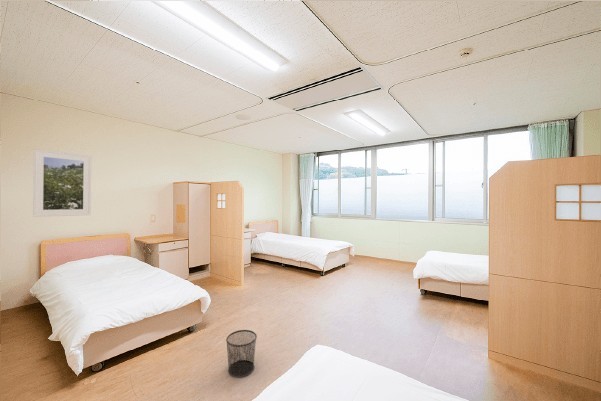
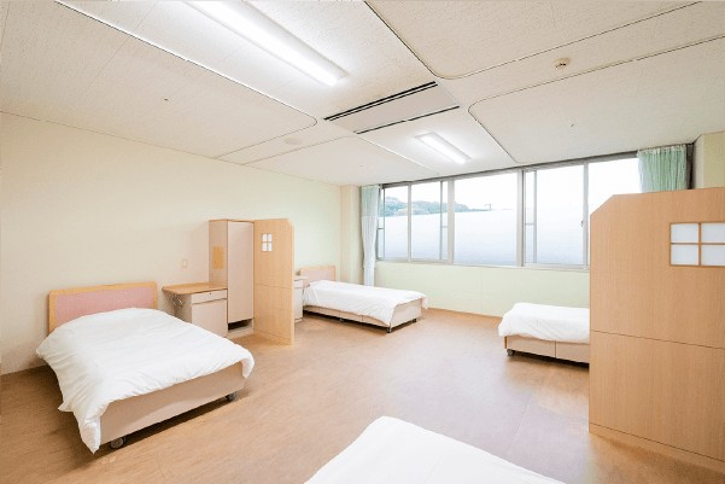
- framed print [32,148,92,218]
- waste bin [225,329,258,378]
